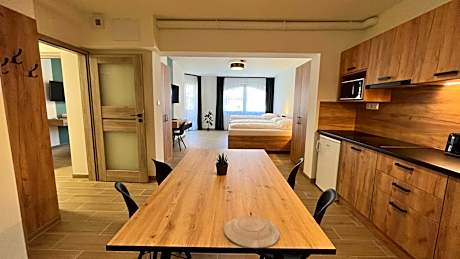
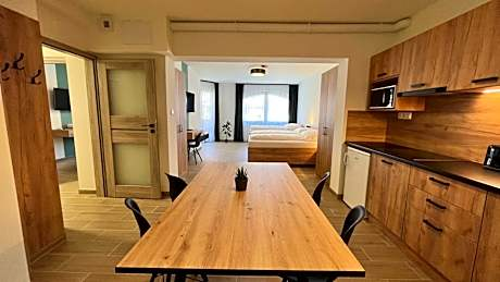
- plate [223,215,281,249]
